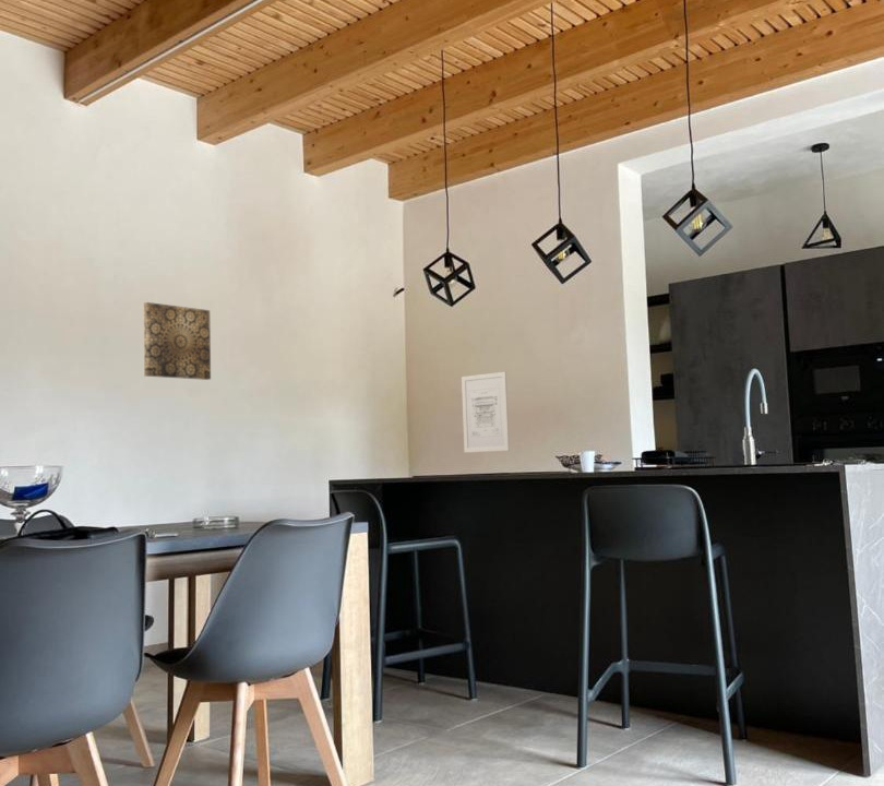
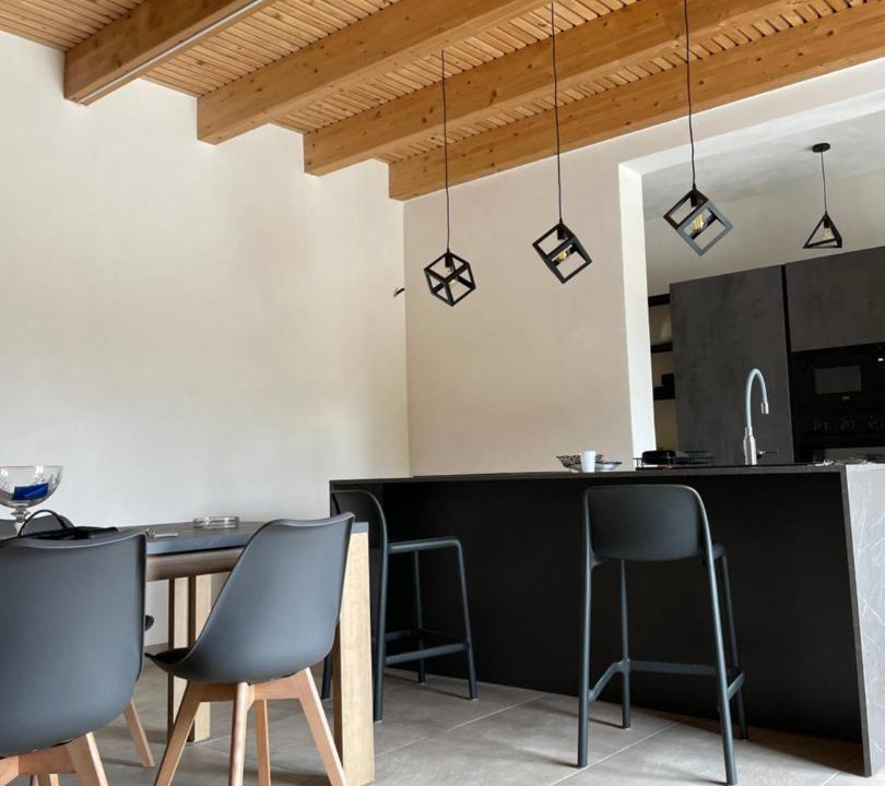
- wall art [143,301,212,381]
- wall art [461,371,511,454]
